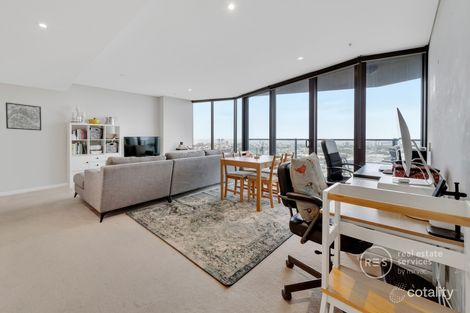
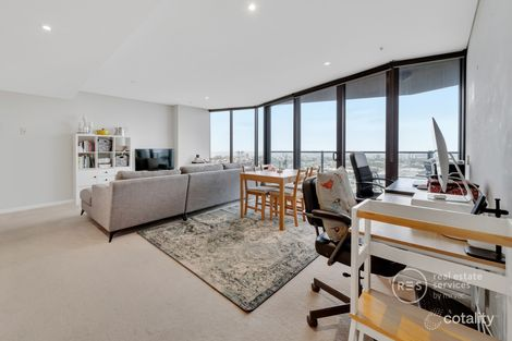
- wall art [5,101,42,132]
